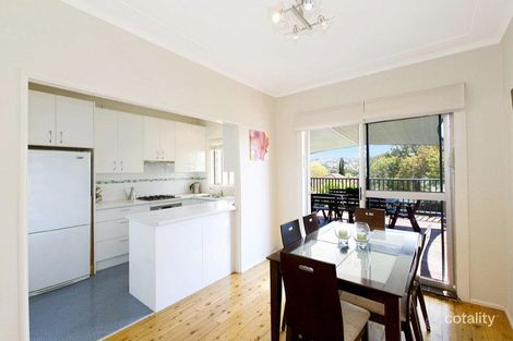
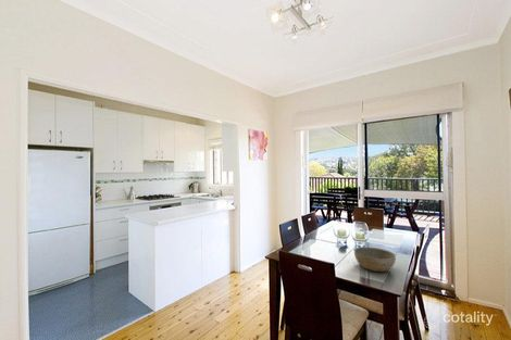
+ bowl [353,245,397,273]
